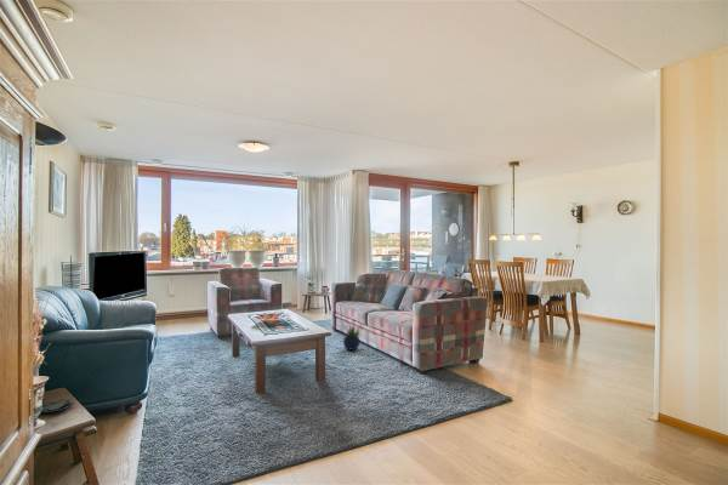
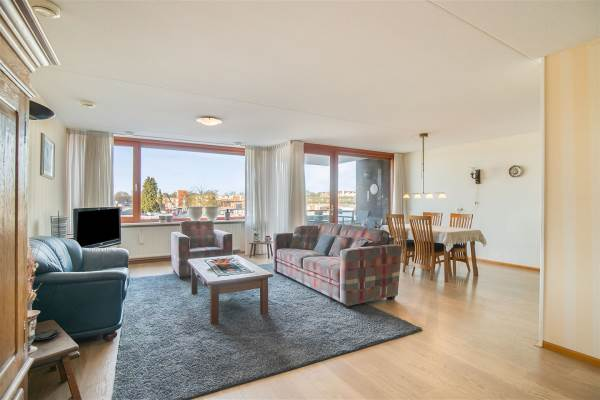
- potted plant [341,319,365,352]
